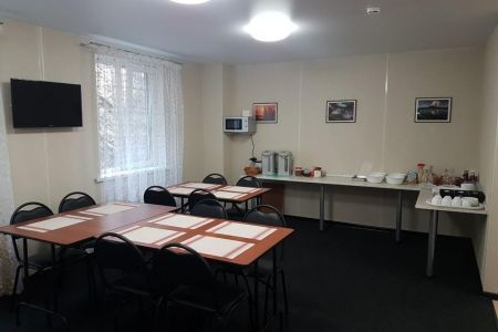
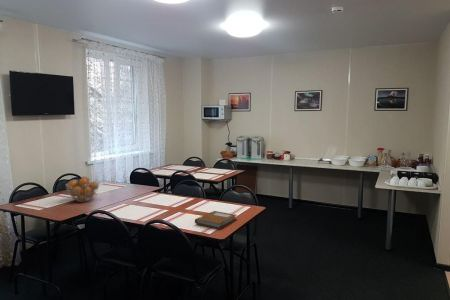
+ notebook [194,210,238,230]
+ fruit basket [64,175,100,203]
